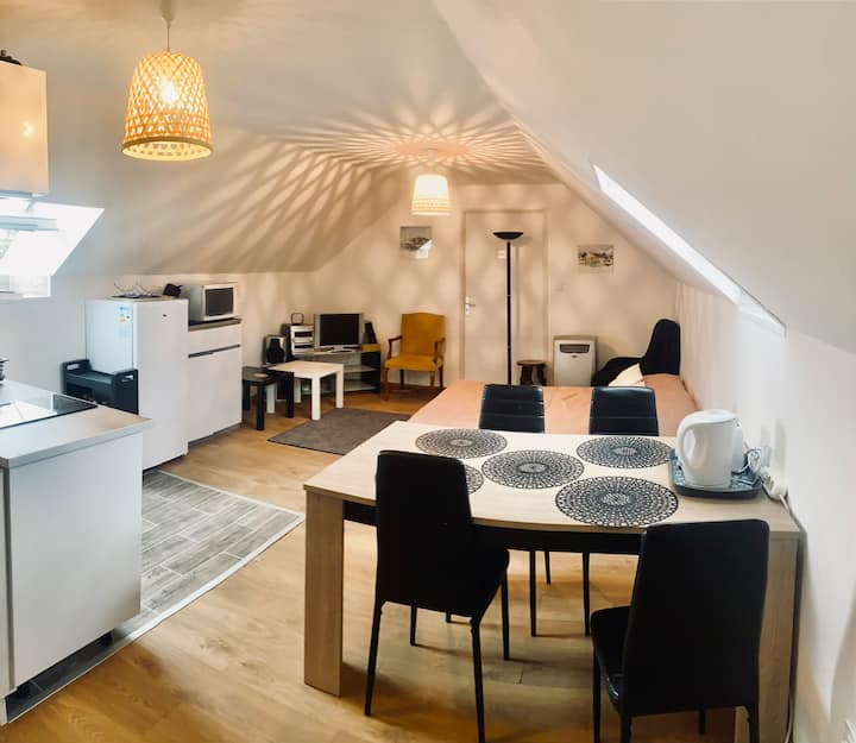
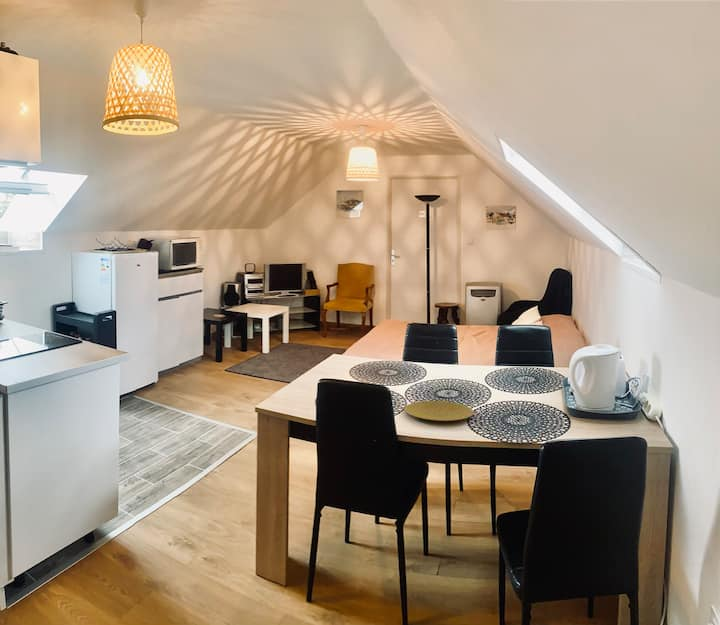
+ plate [403,400,475,422]
